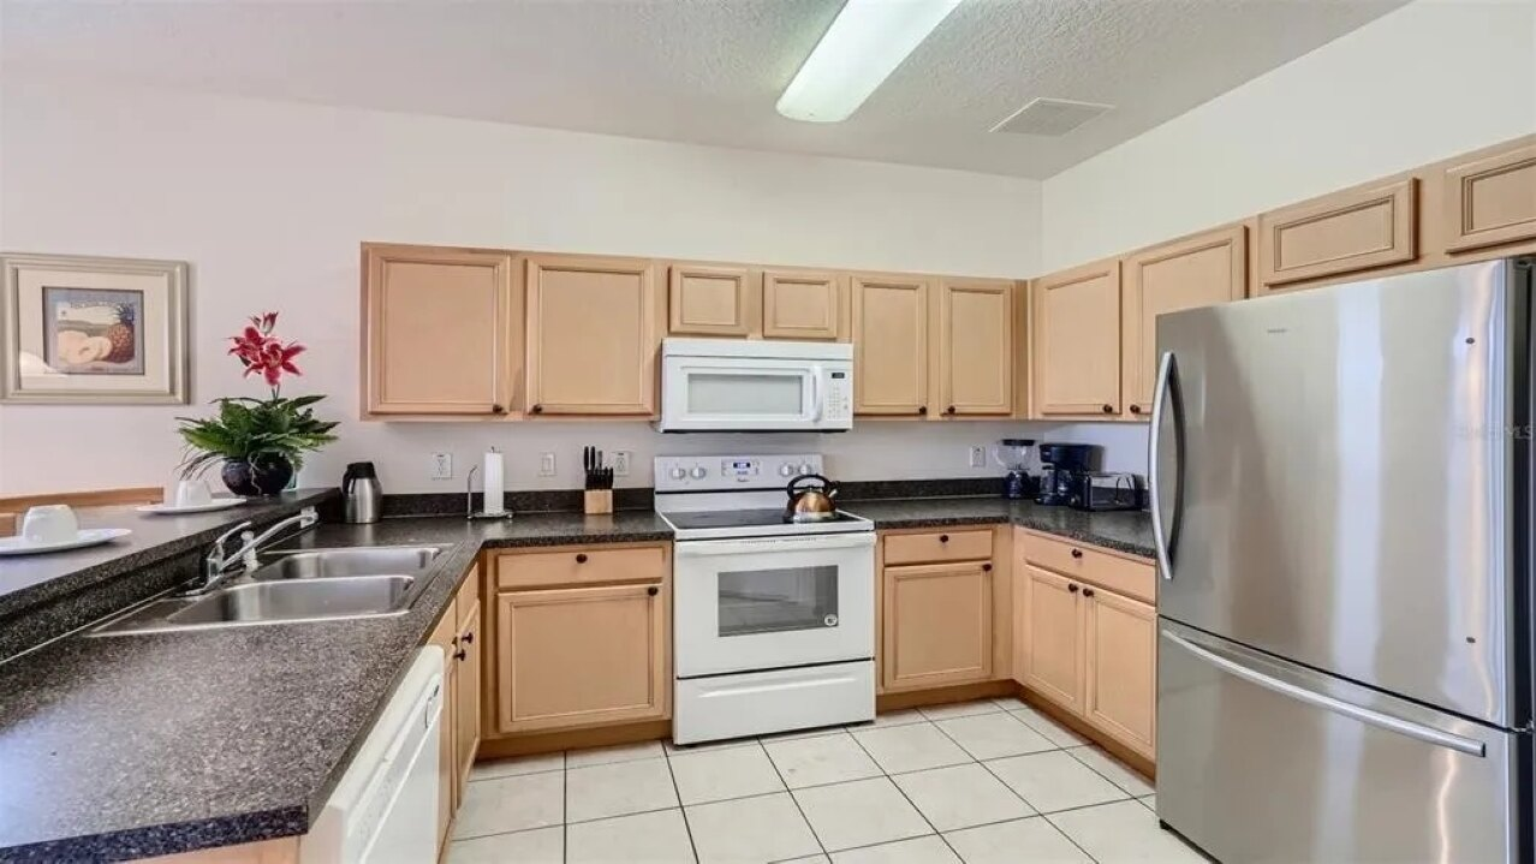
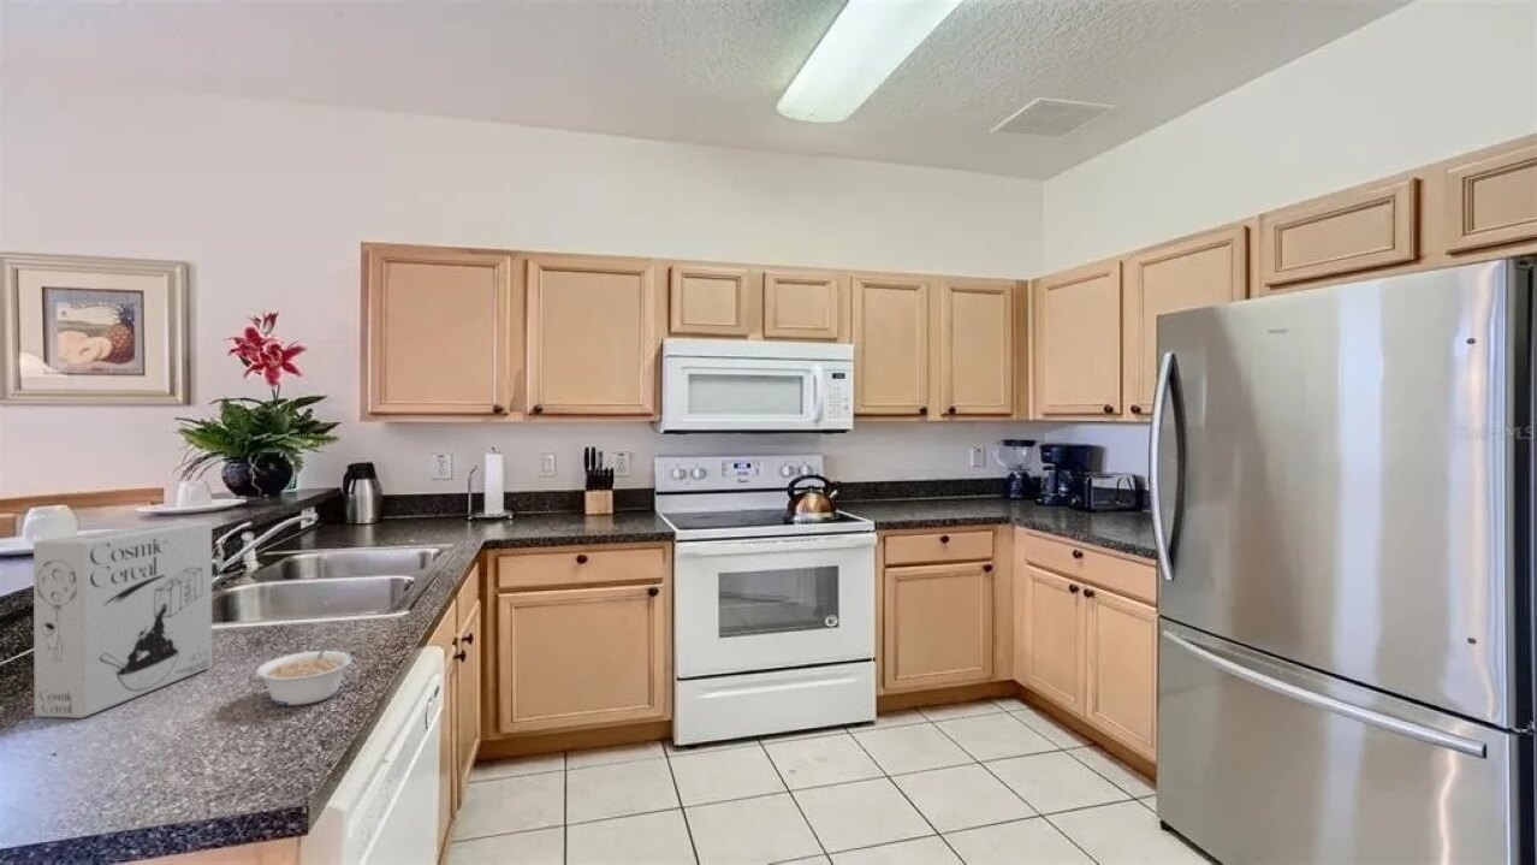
+ legume [255,638,354,706]
+ cereal box [32,521,213,719]
